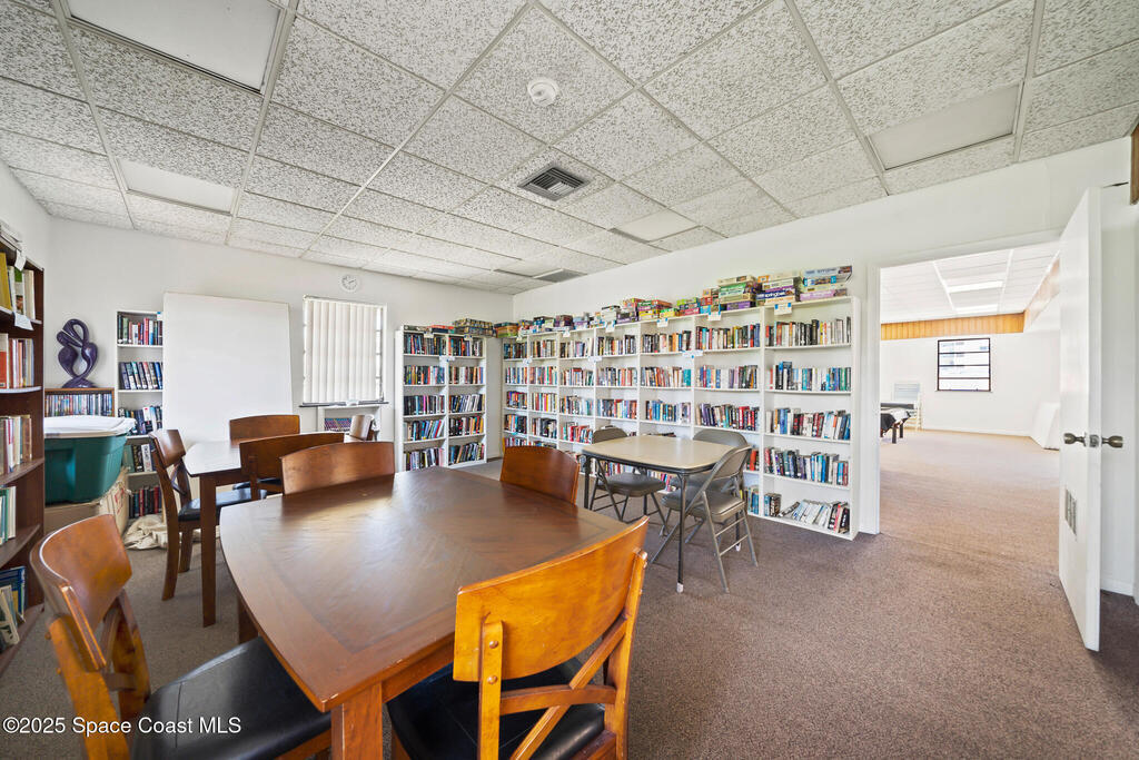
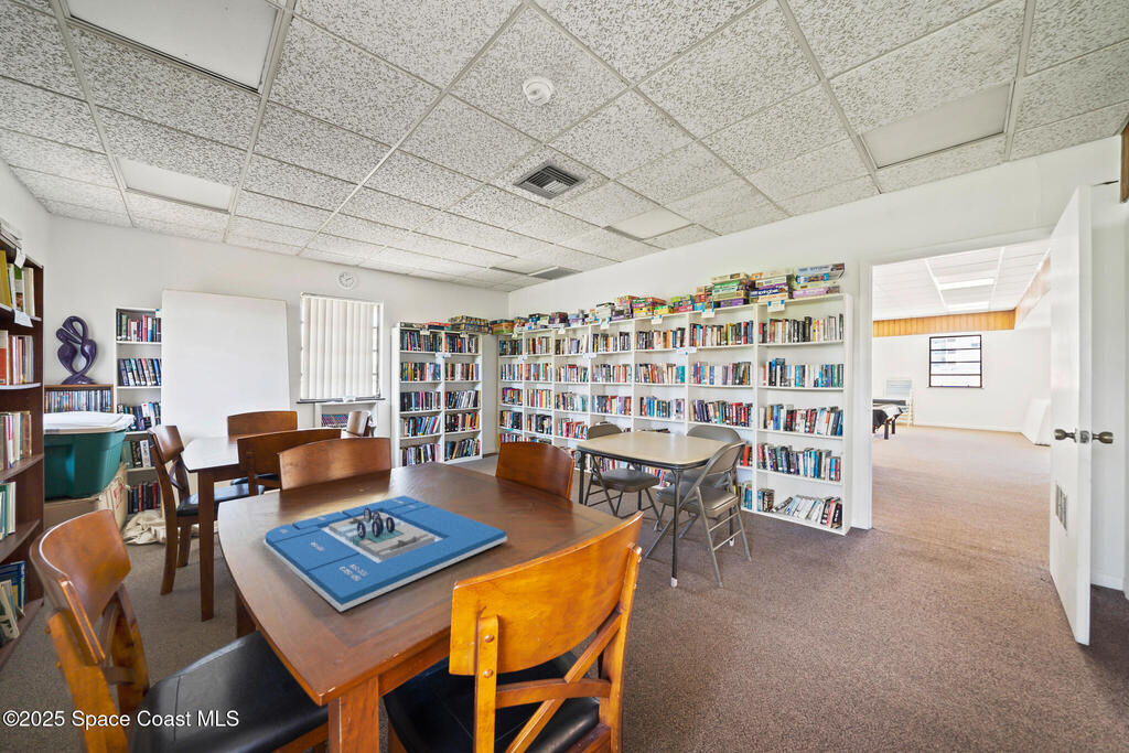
+ architectural model [262,495,508,613]
